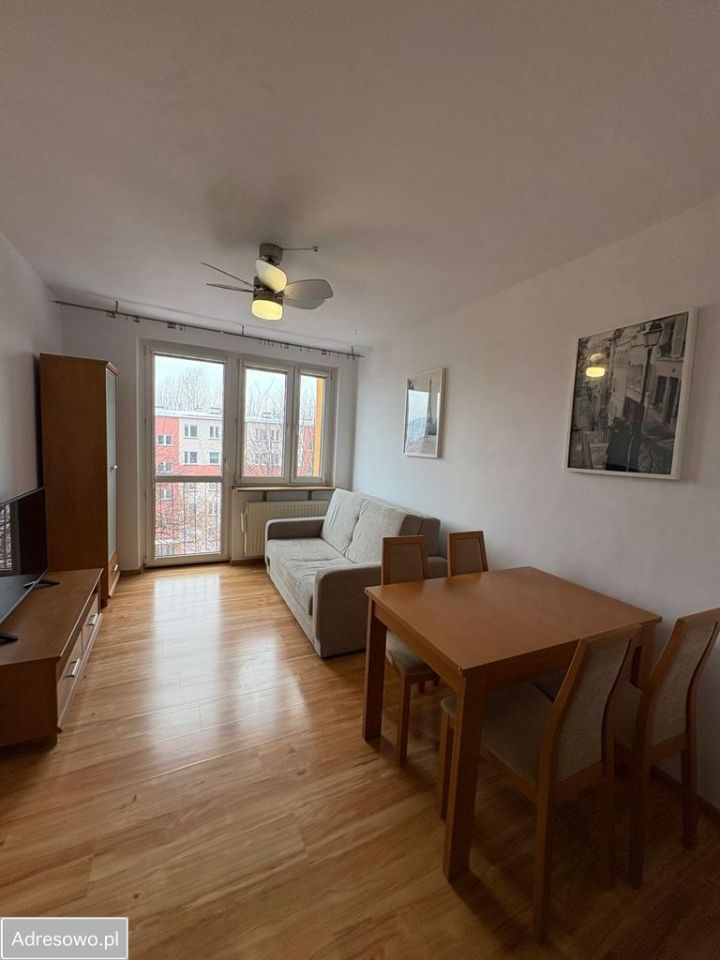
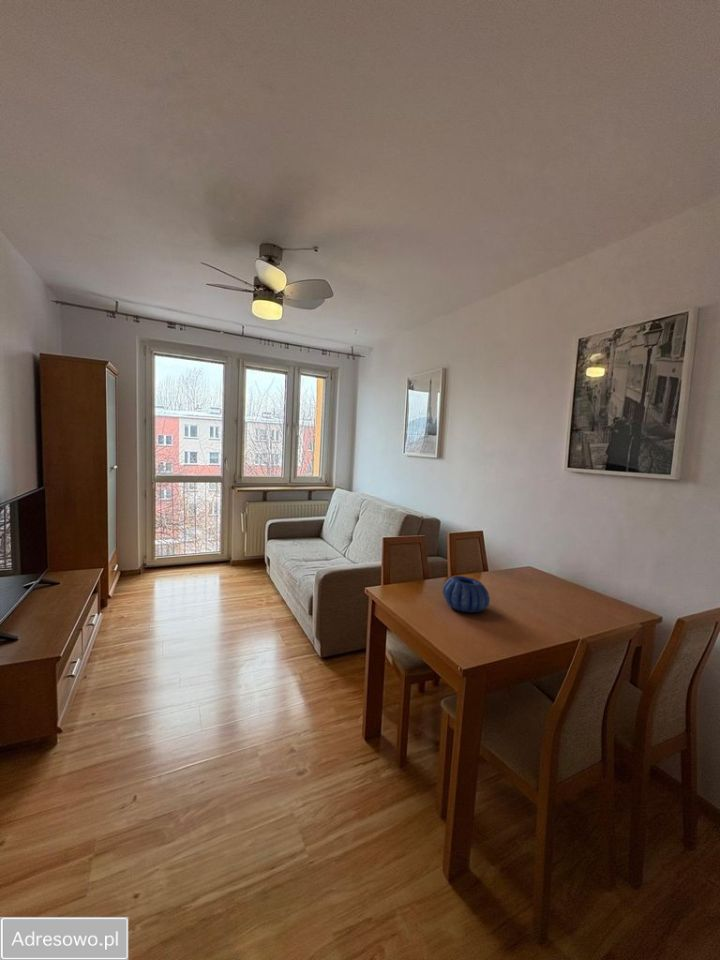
+ decorative bowl [442,575,491,614]
